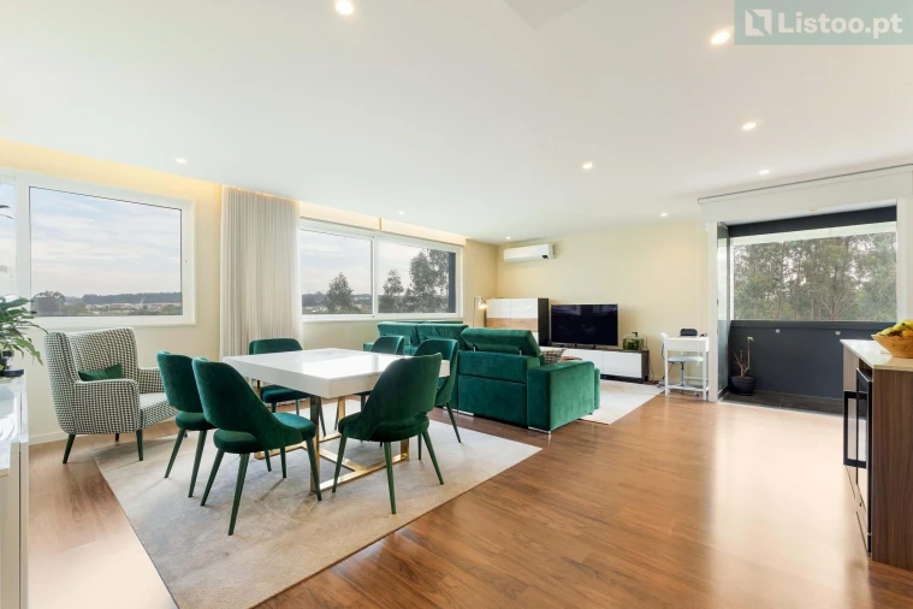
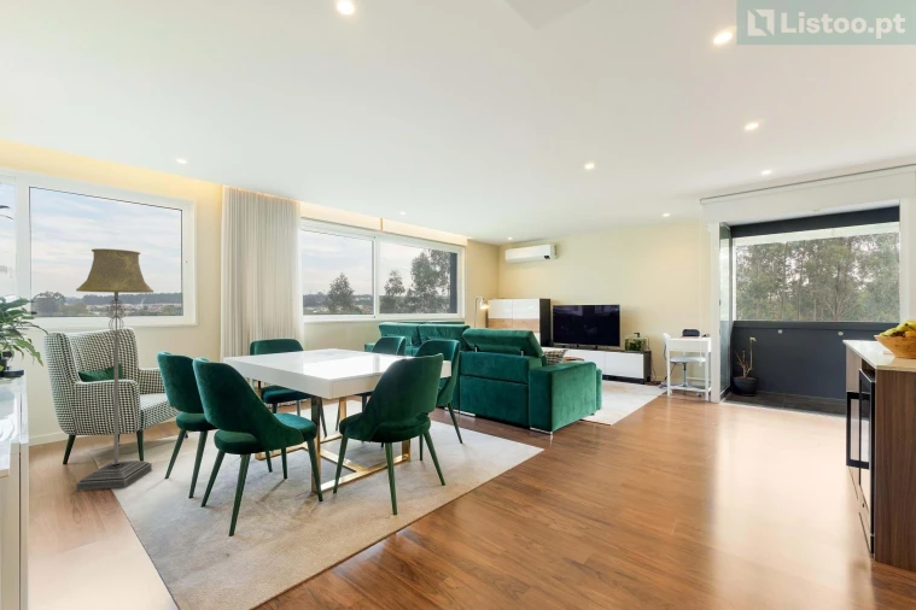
+ floor lamp [75,247,154,491]
